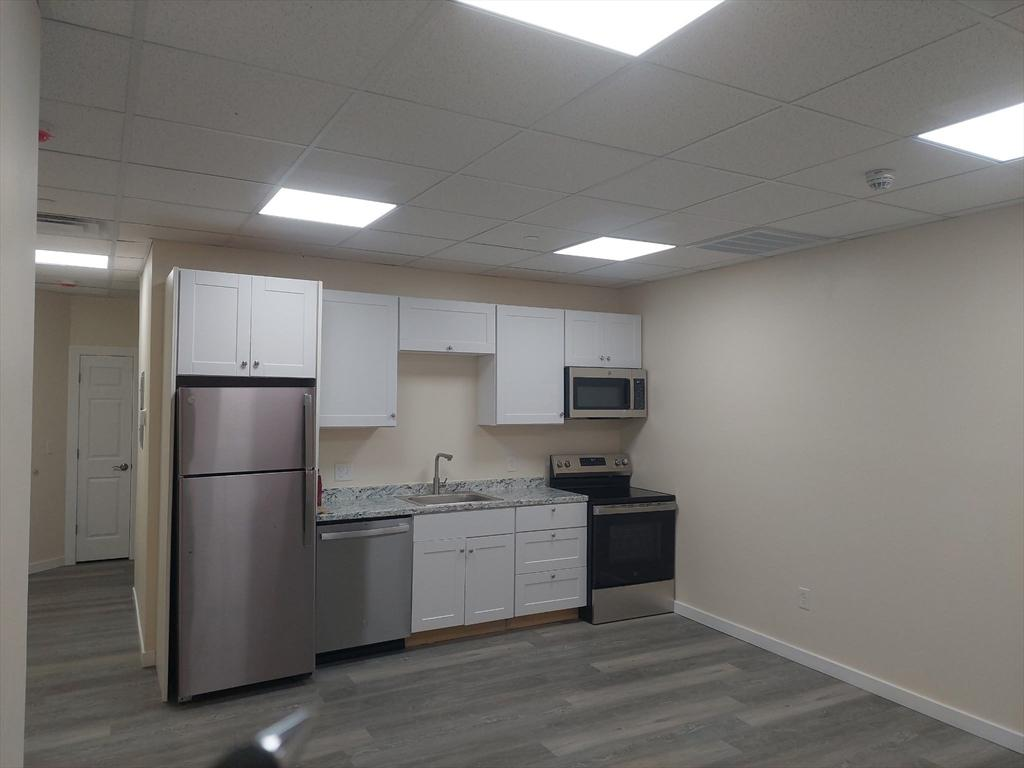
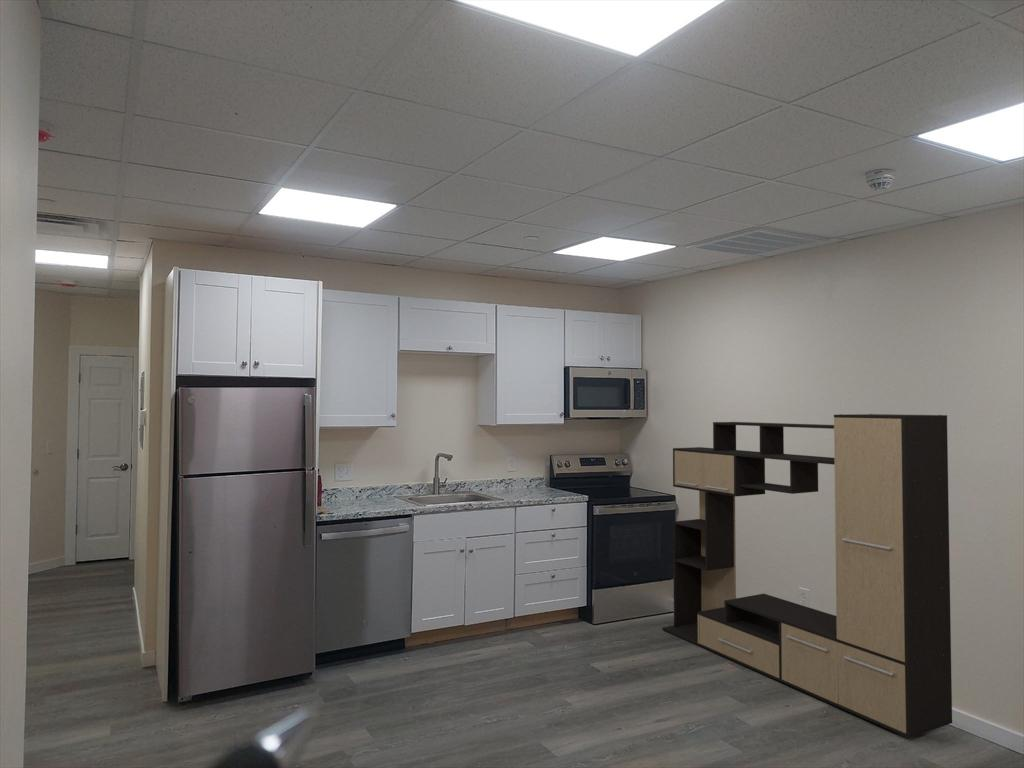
+ media console [661,413,953,740]
